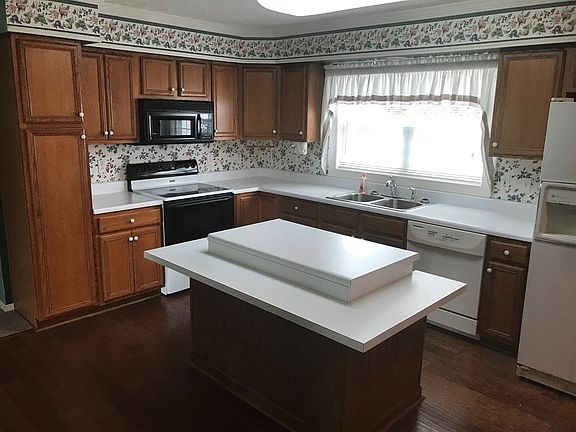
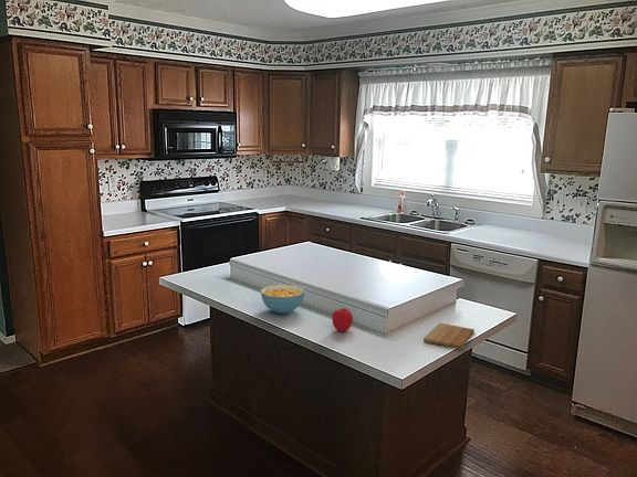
+ cereal bowl [260,284,306,315]
+ cutting board [422,322,476,350]
+ fruit [331,307,354,332]
